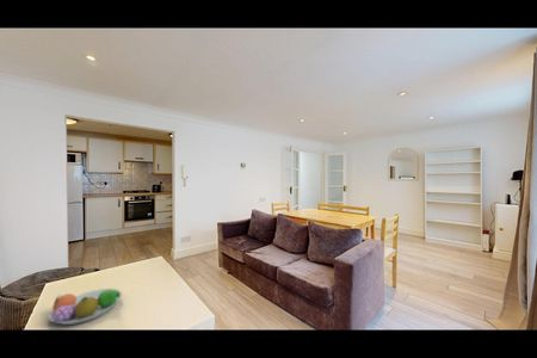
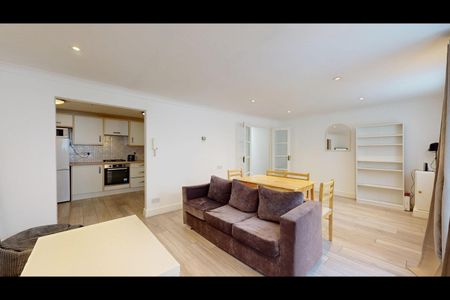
- fruit bowl [48,288,123,326]
